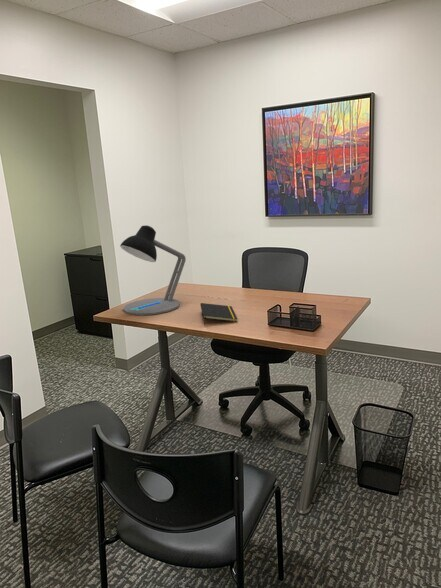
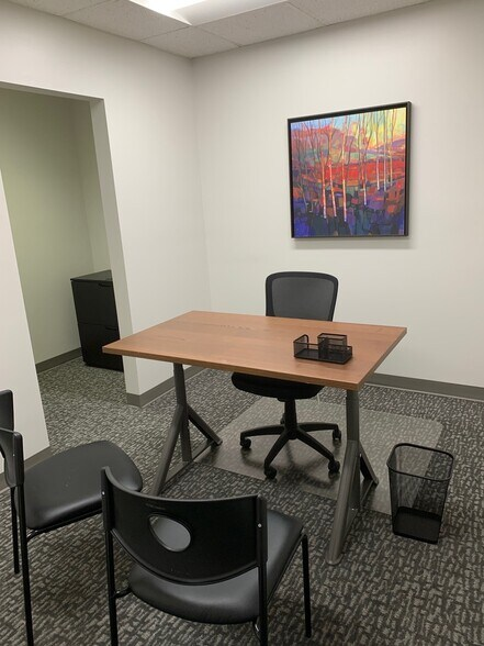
- notepad [199,302,238,326]
- desk lamp [119,224,187,316]
